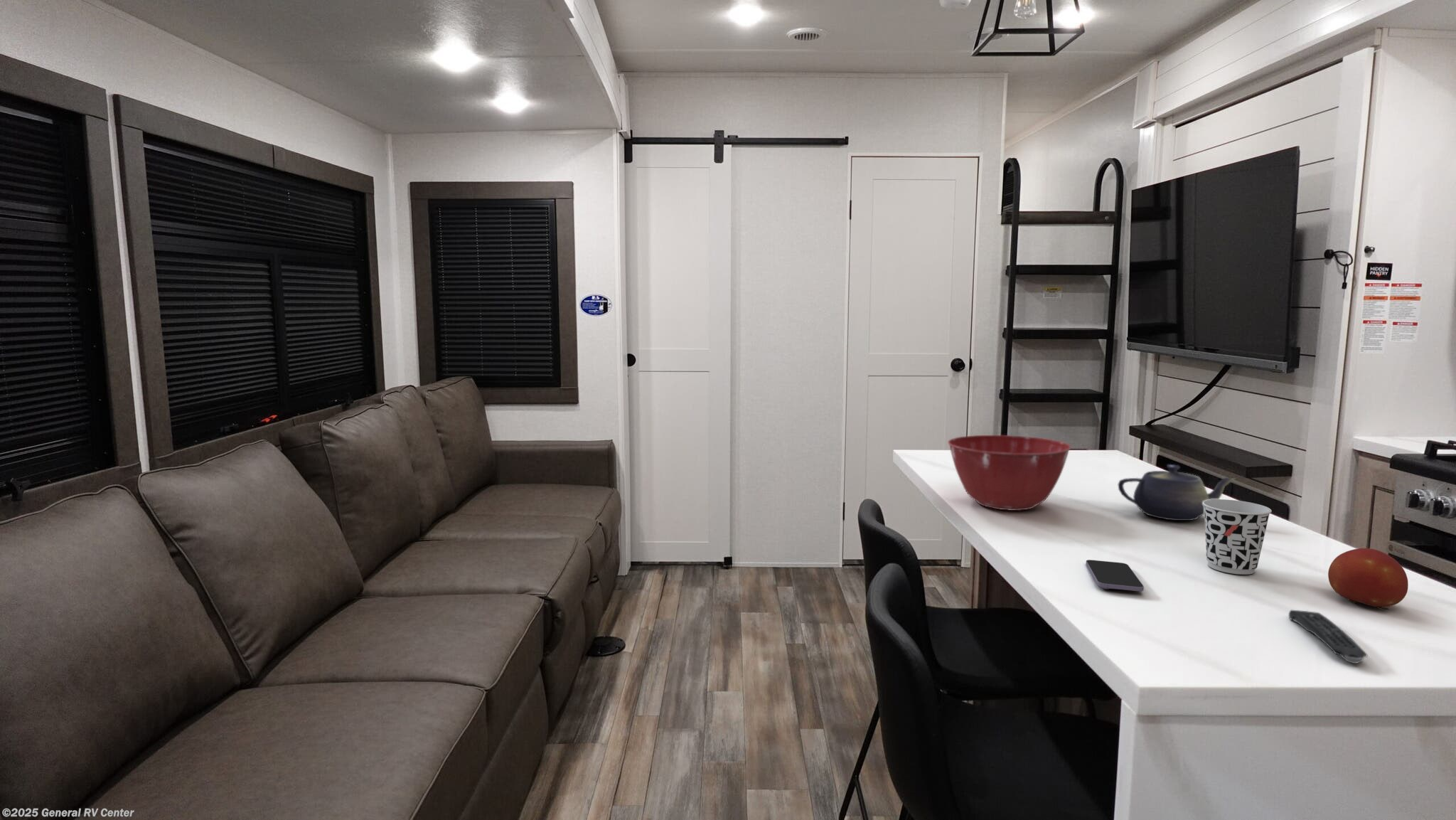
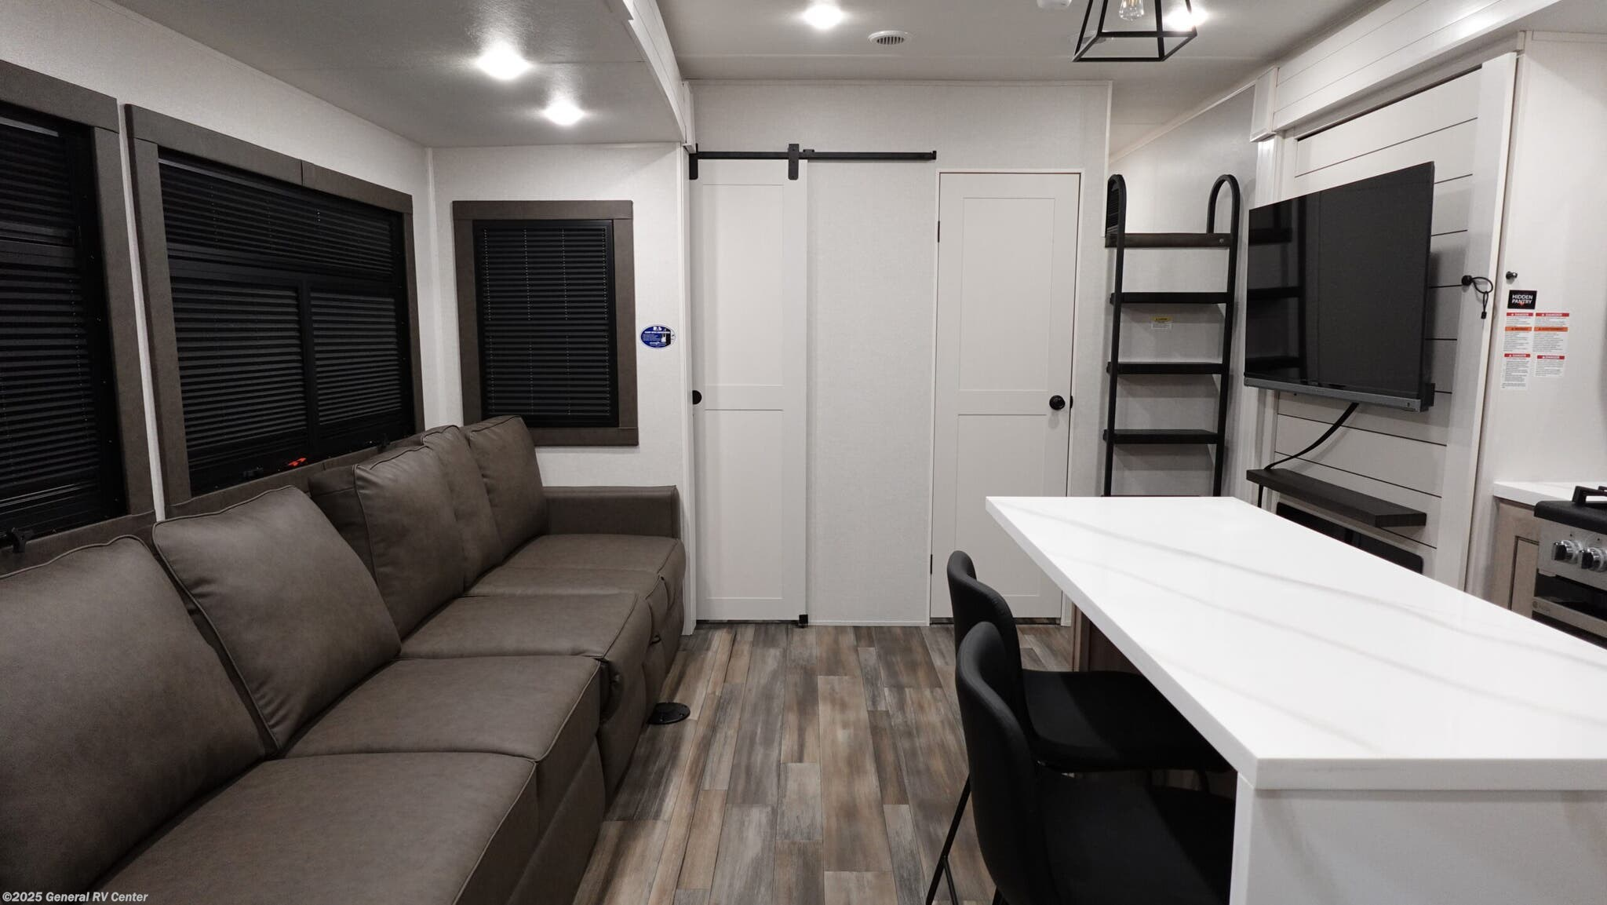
- remote control [1288,609,1368,664]
- smartphone [1085,559,1145,592]
- mixing bowl [947,435,1072,511]
- teapot [1118,464,1236,521]
- fruit [1327,548,1409,610]
- cup [1203,499,1273,575]
